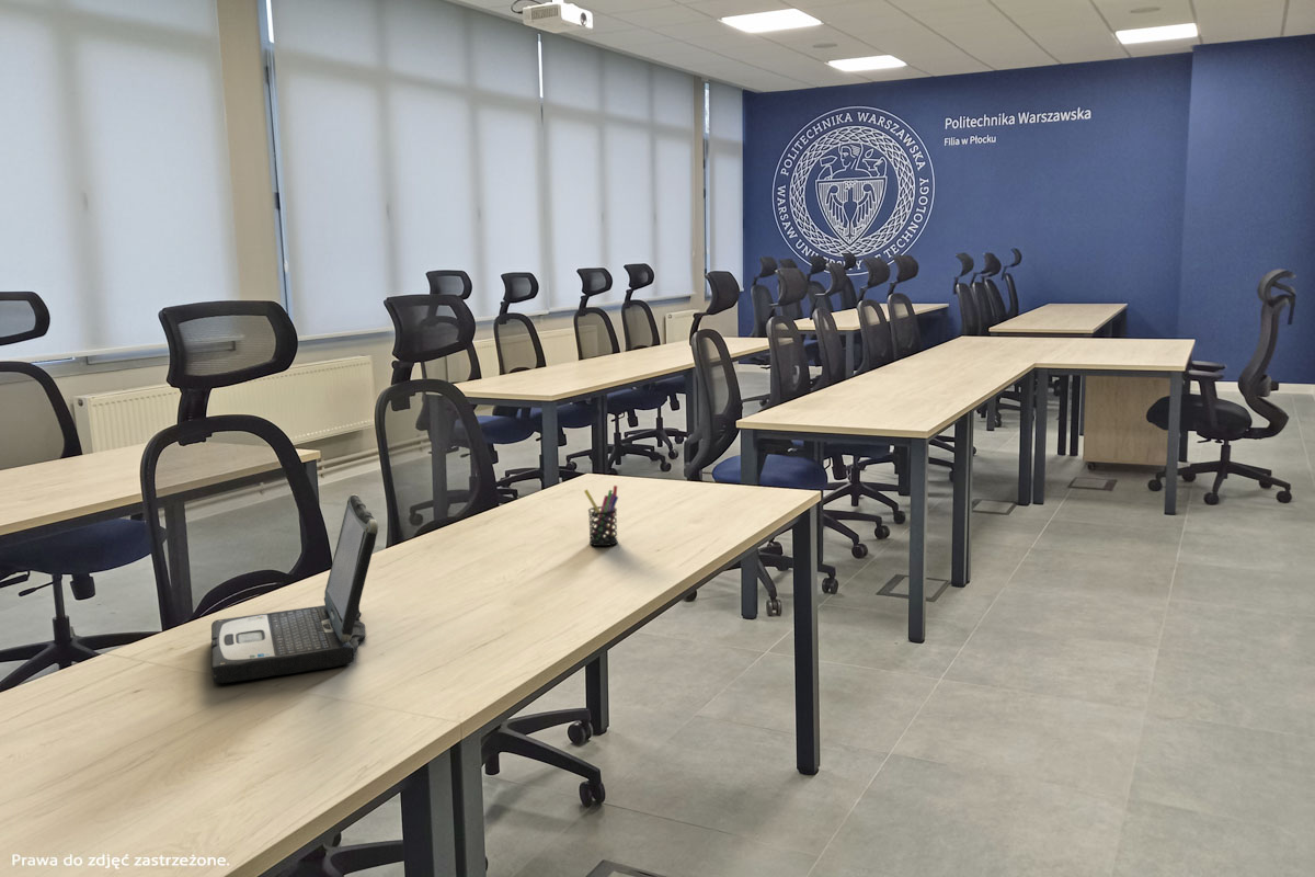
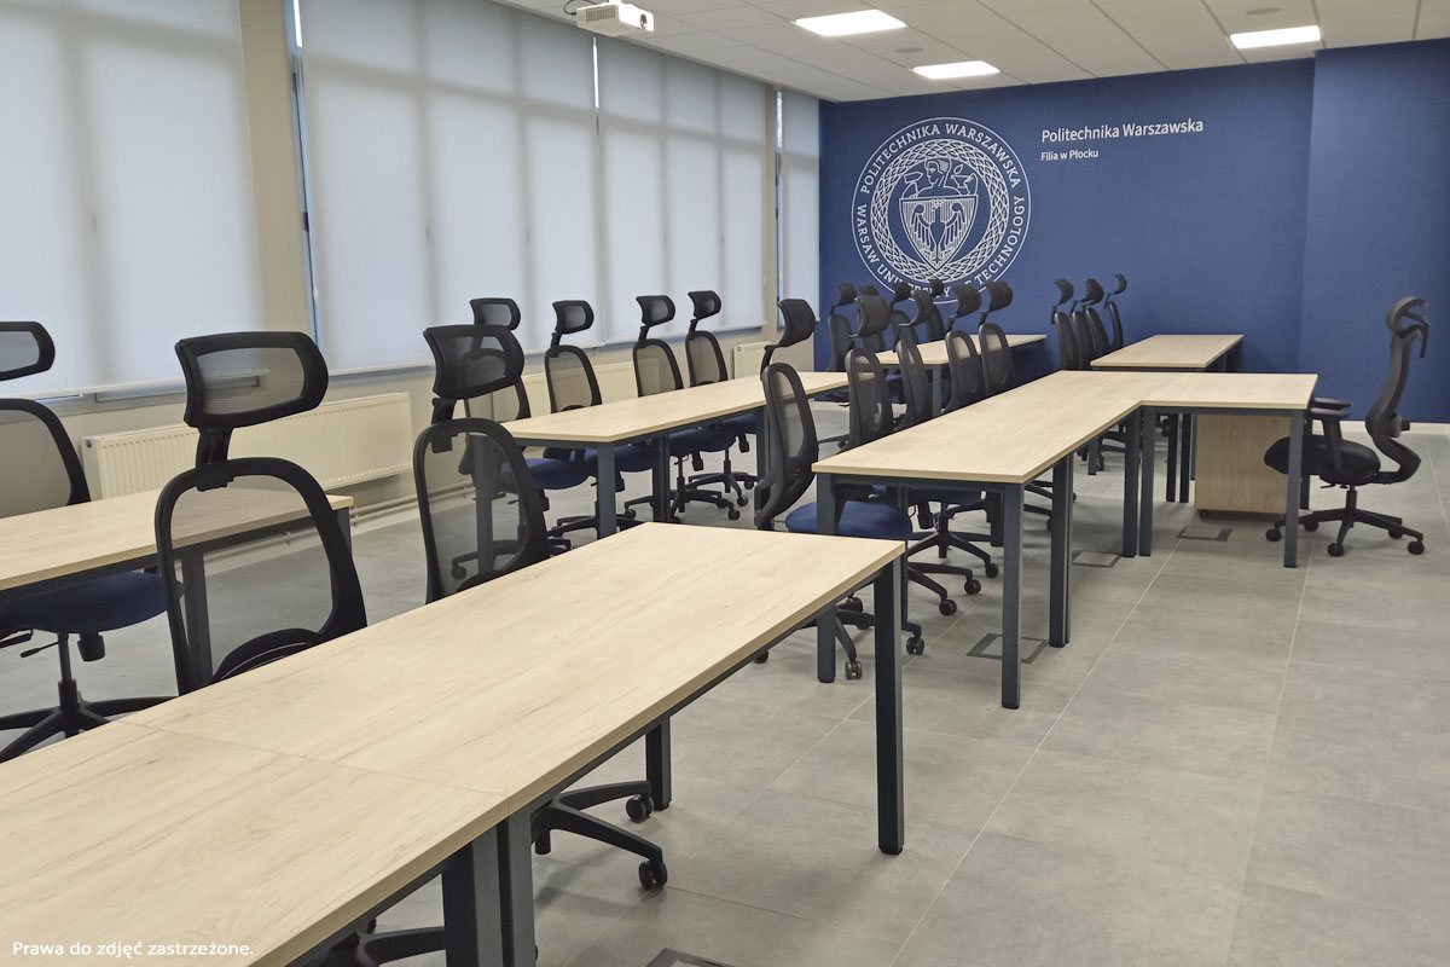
- laptop [210,493,379,684]
- pen holder [583,485,619,547]
